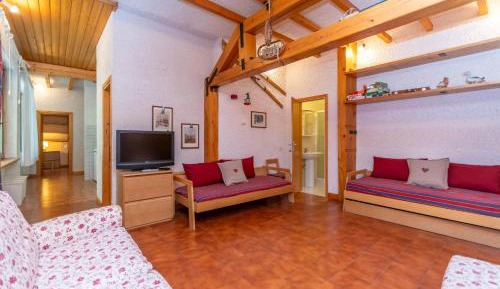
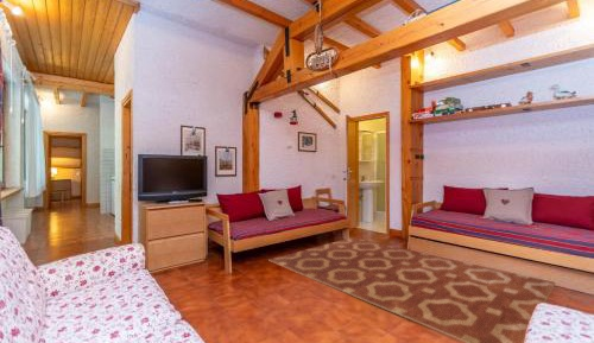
+ rug [268,236,557,343]
